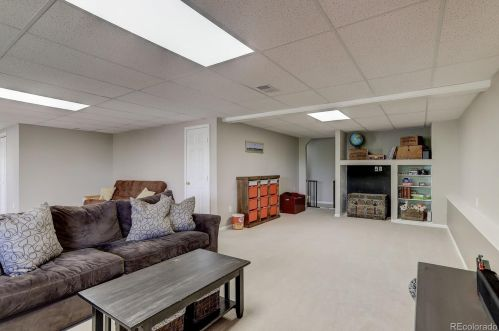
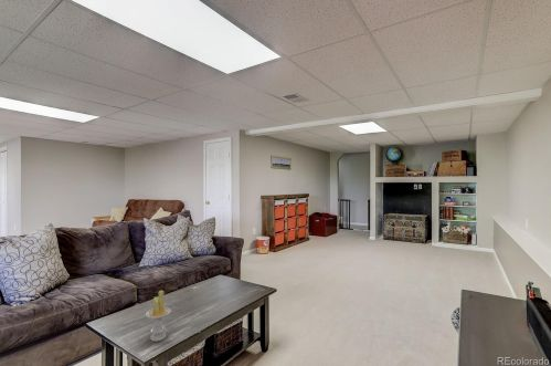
+ candle [145,290,172,343]
